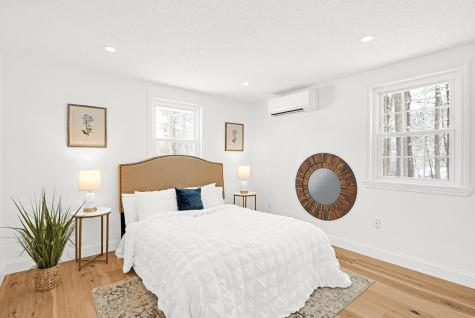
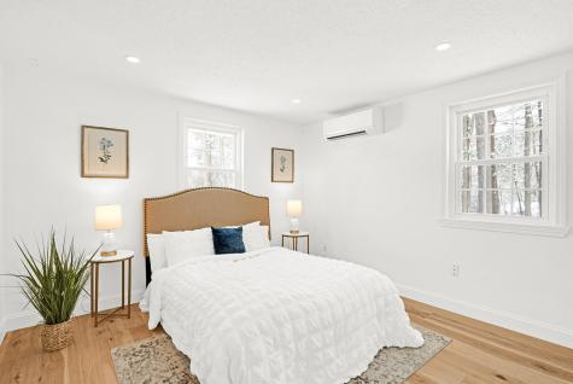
- home mirror [294,152,358,222]
